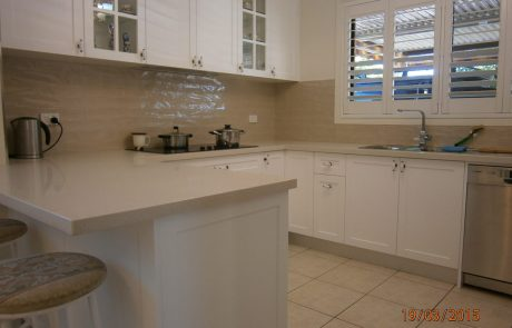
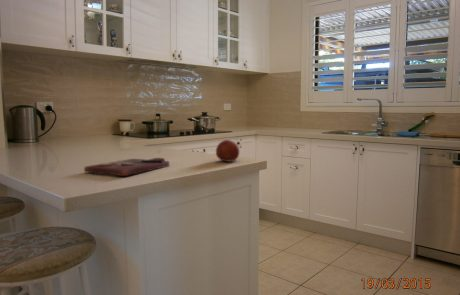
+ fruit [215,139,240,163]
+ cutting board [83,157,170,177]
